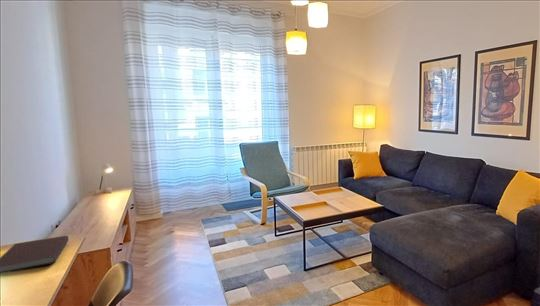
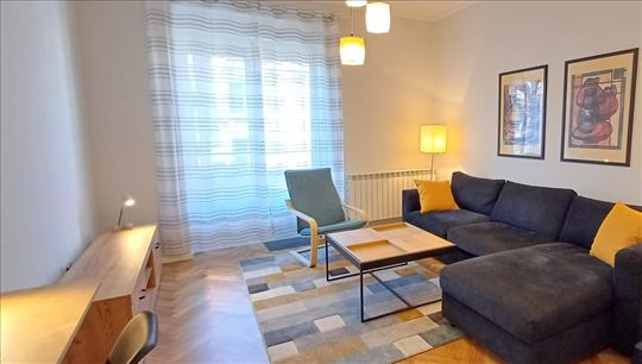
- notebook [0,235,70,273]
